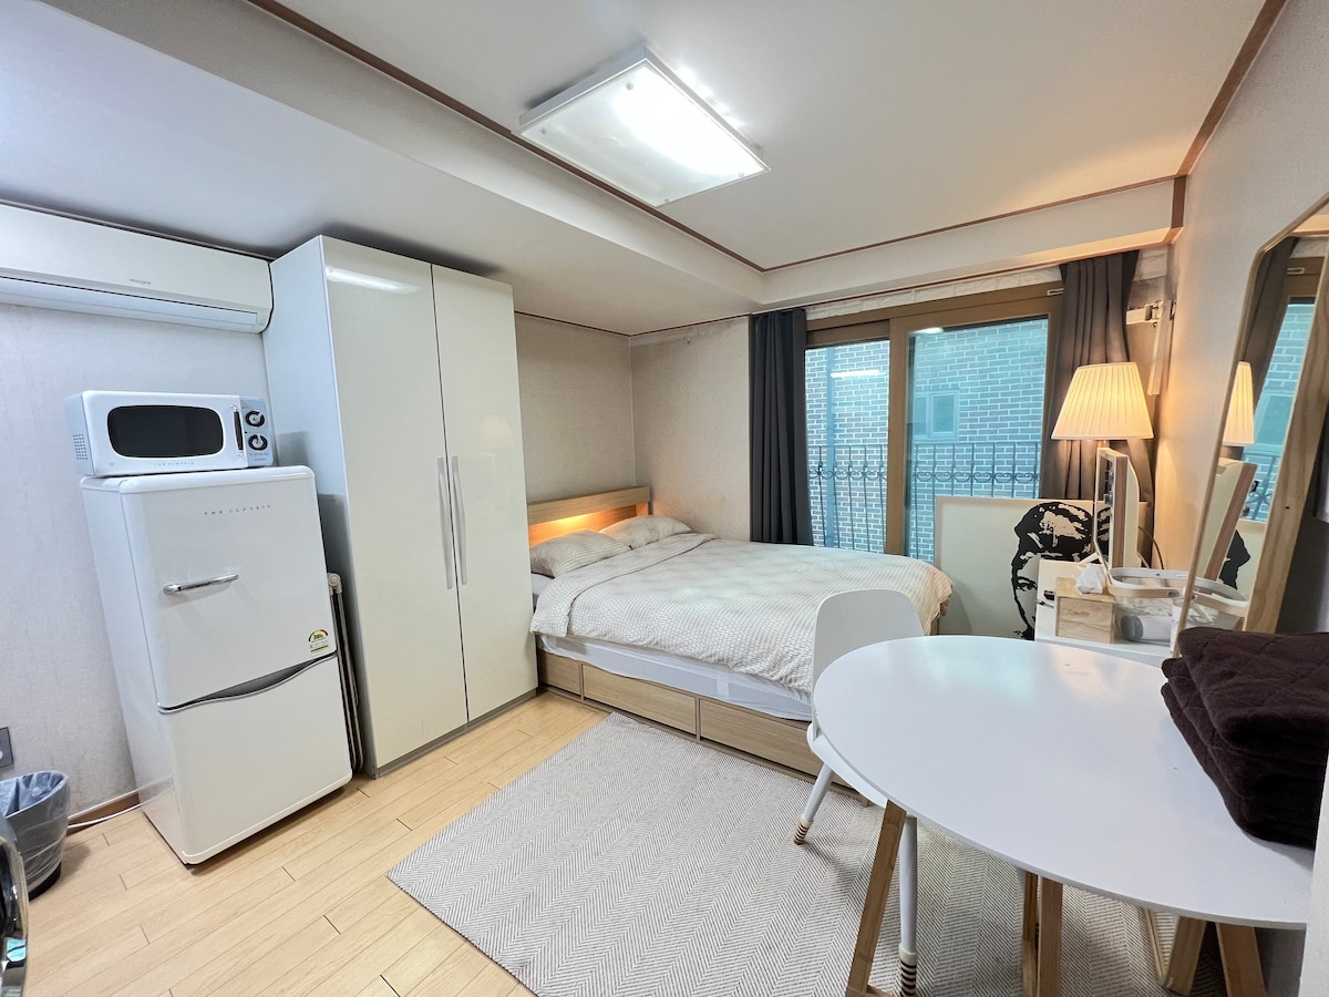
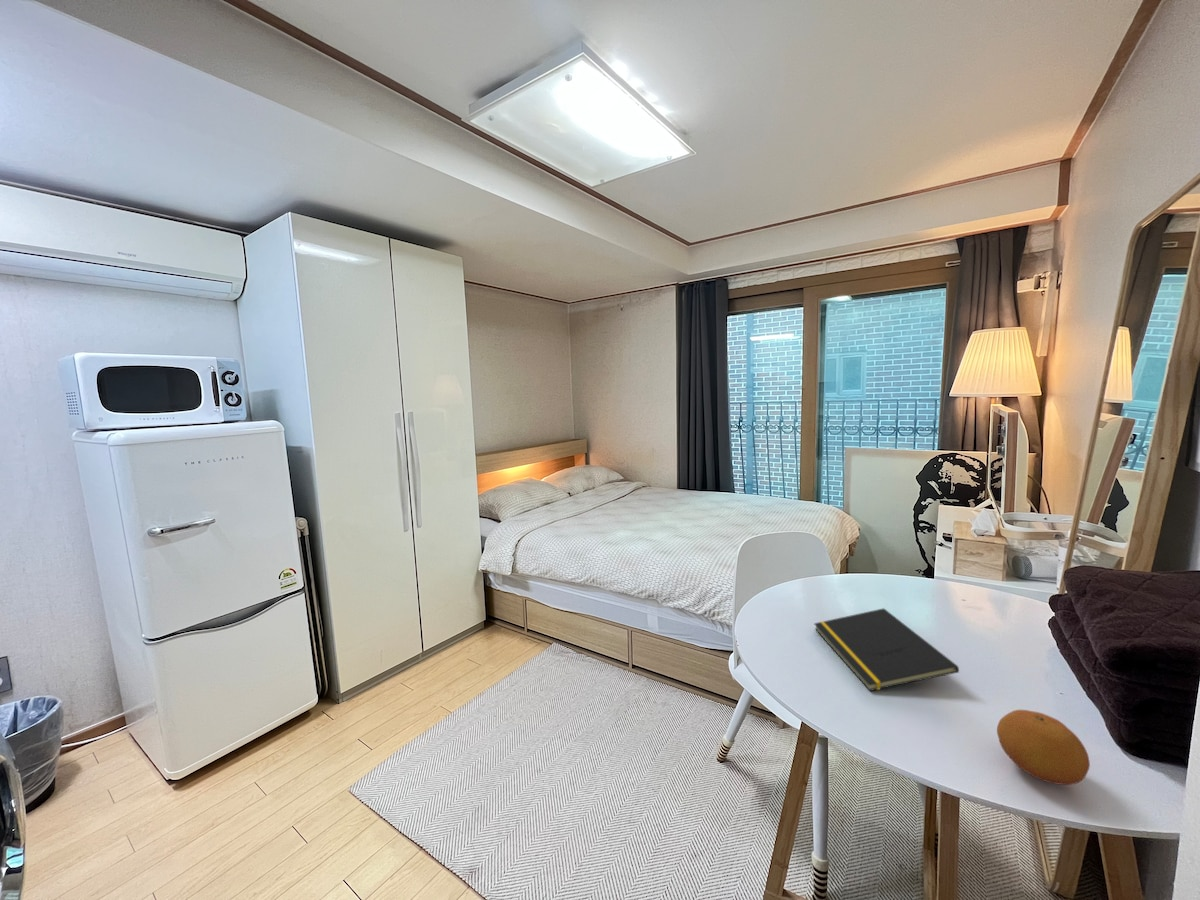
+ notepad [813,607,960,692]
+ fruit [996,709,1091,786]
